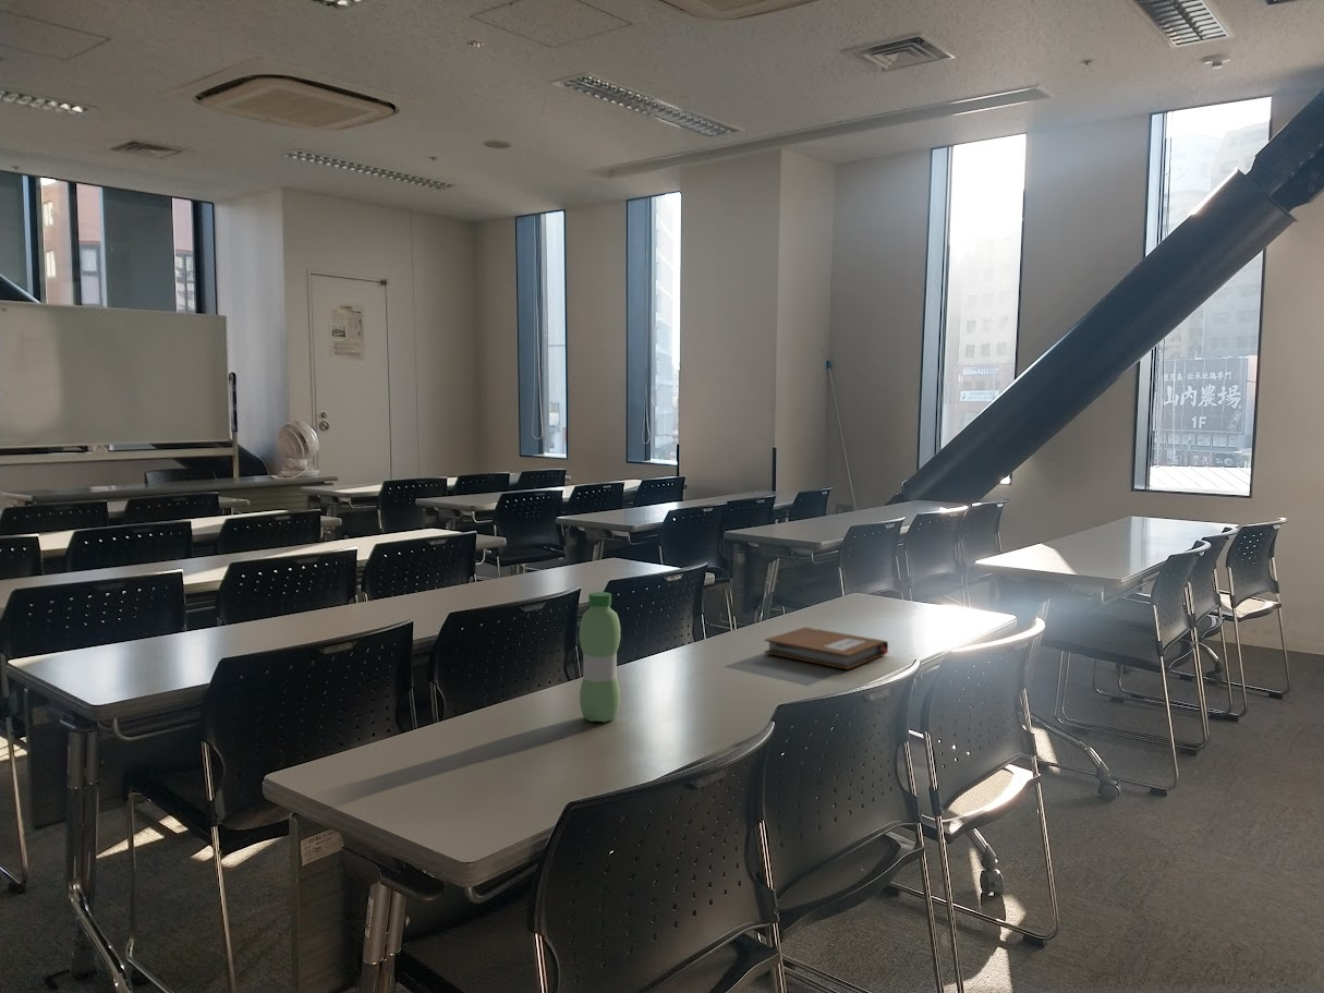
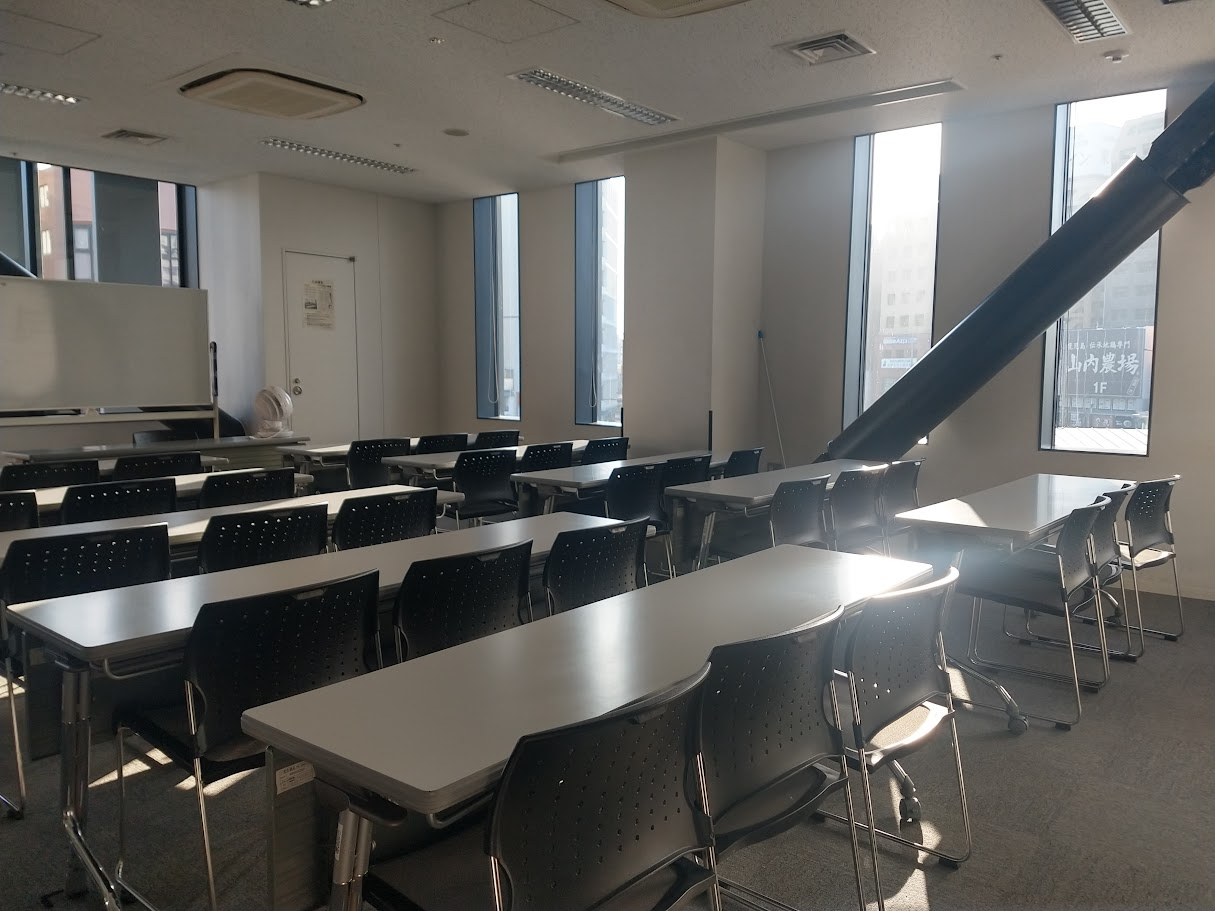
- water bottle [579,591,621,723]
- notebook [764,626,889,670]
